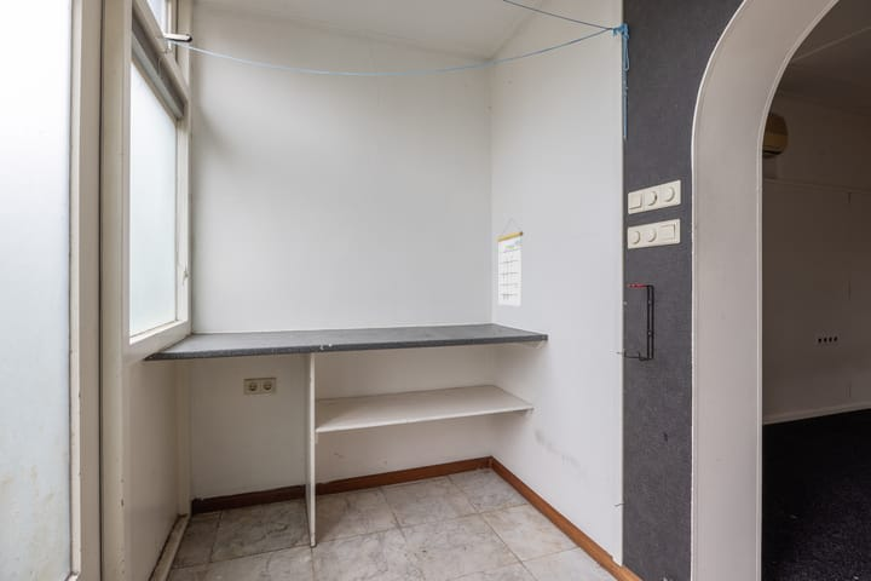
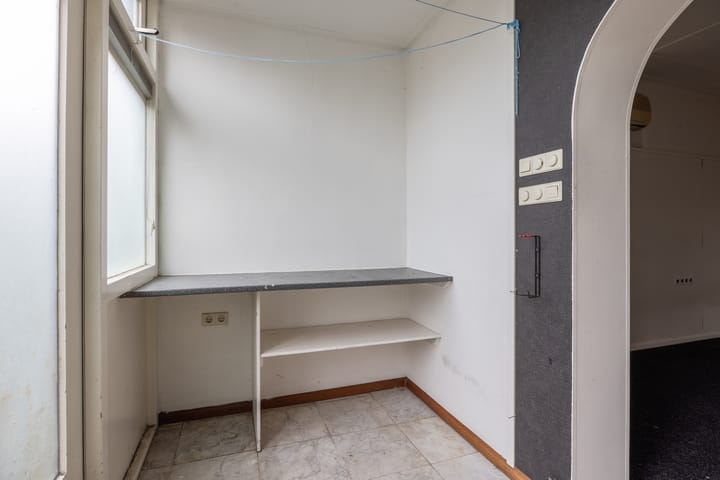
- calendar [496,218,524,307]
